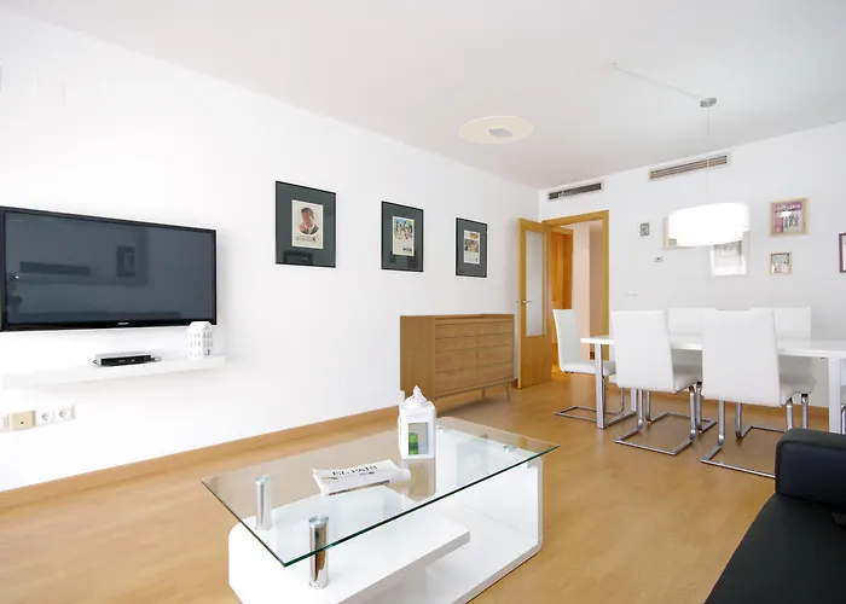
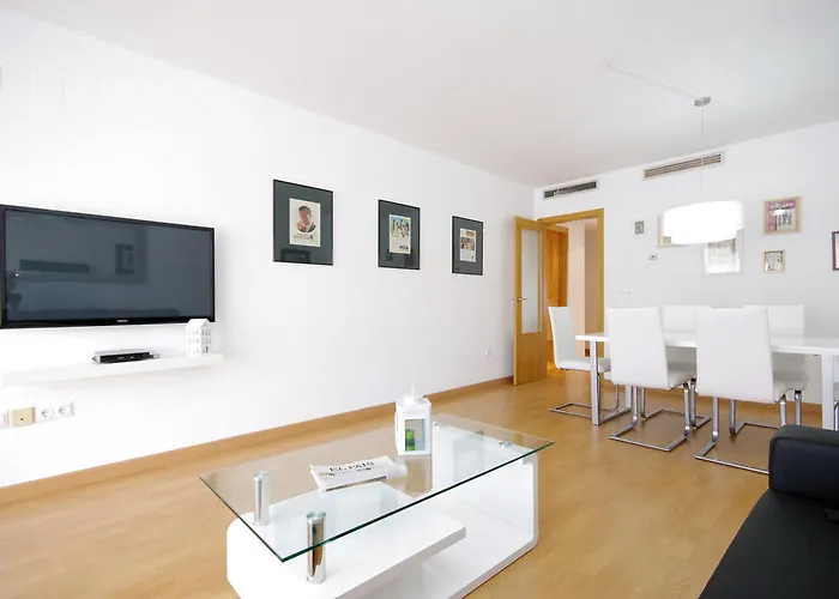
- sideboard [399,313,516,406]
- ceiling light [458,115,535,146]
